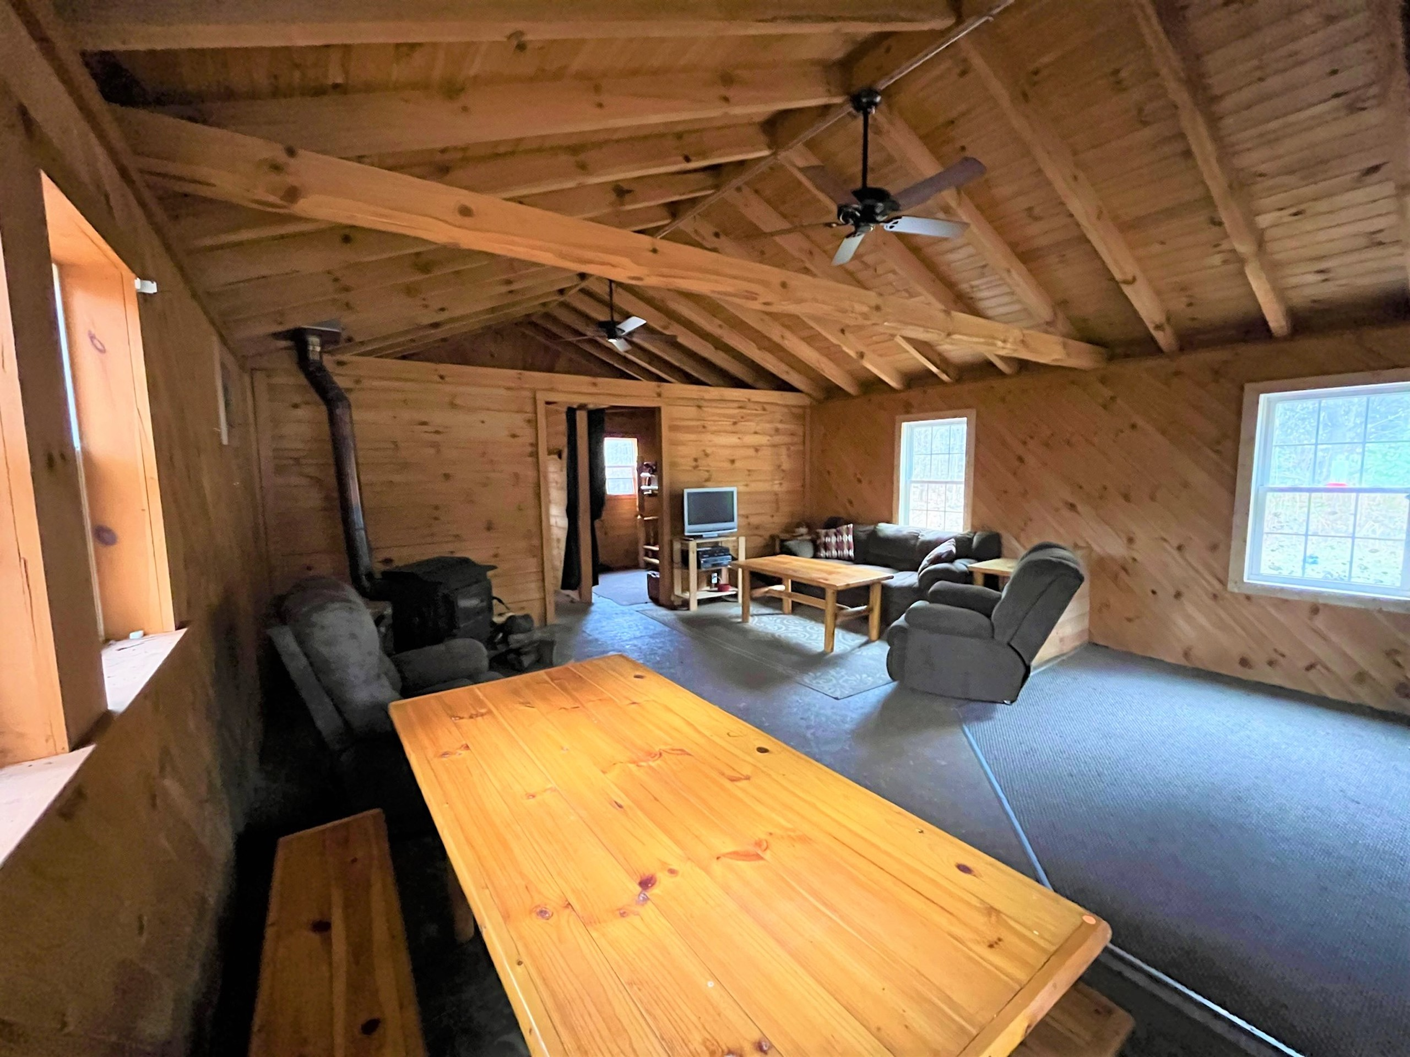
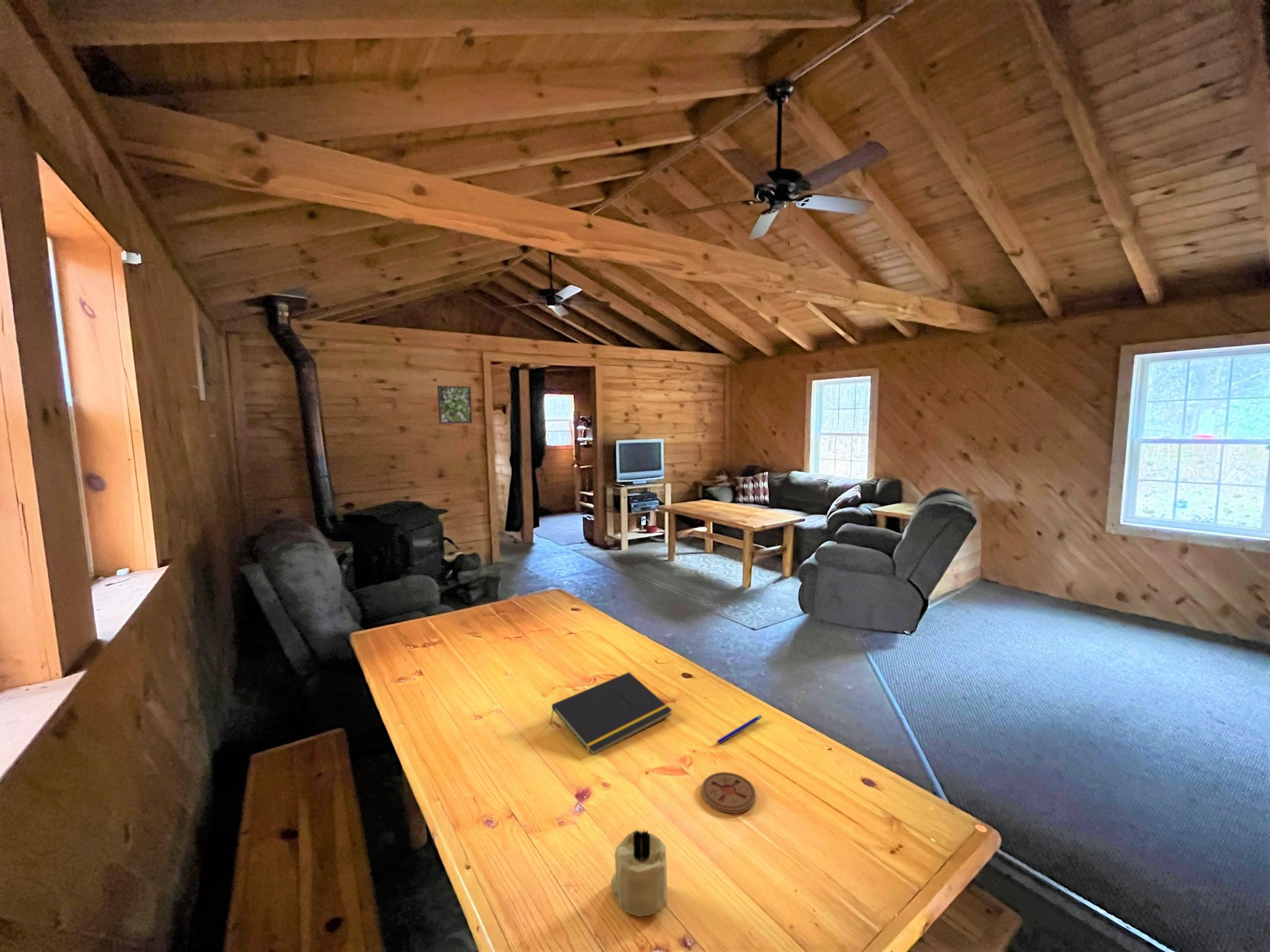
+ candle [610,828,667,917]
+ notepad [550,671,673,756]
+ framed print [437,385,473,424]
+ pen [716,714,762,745]
+ coaster [701,772,757,814]
